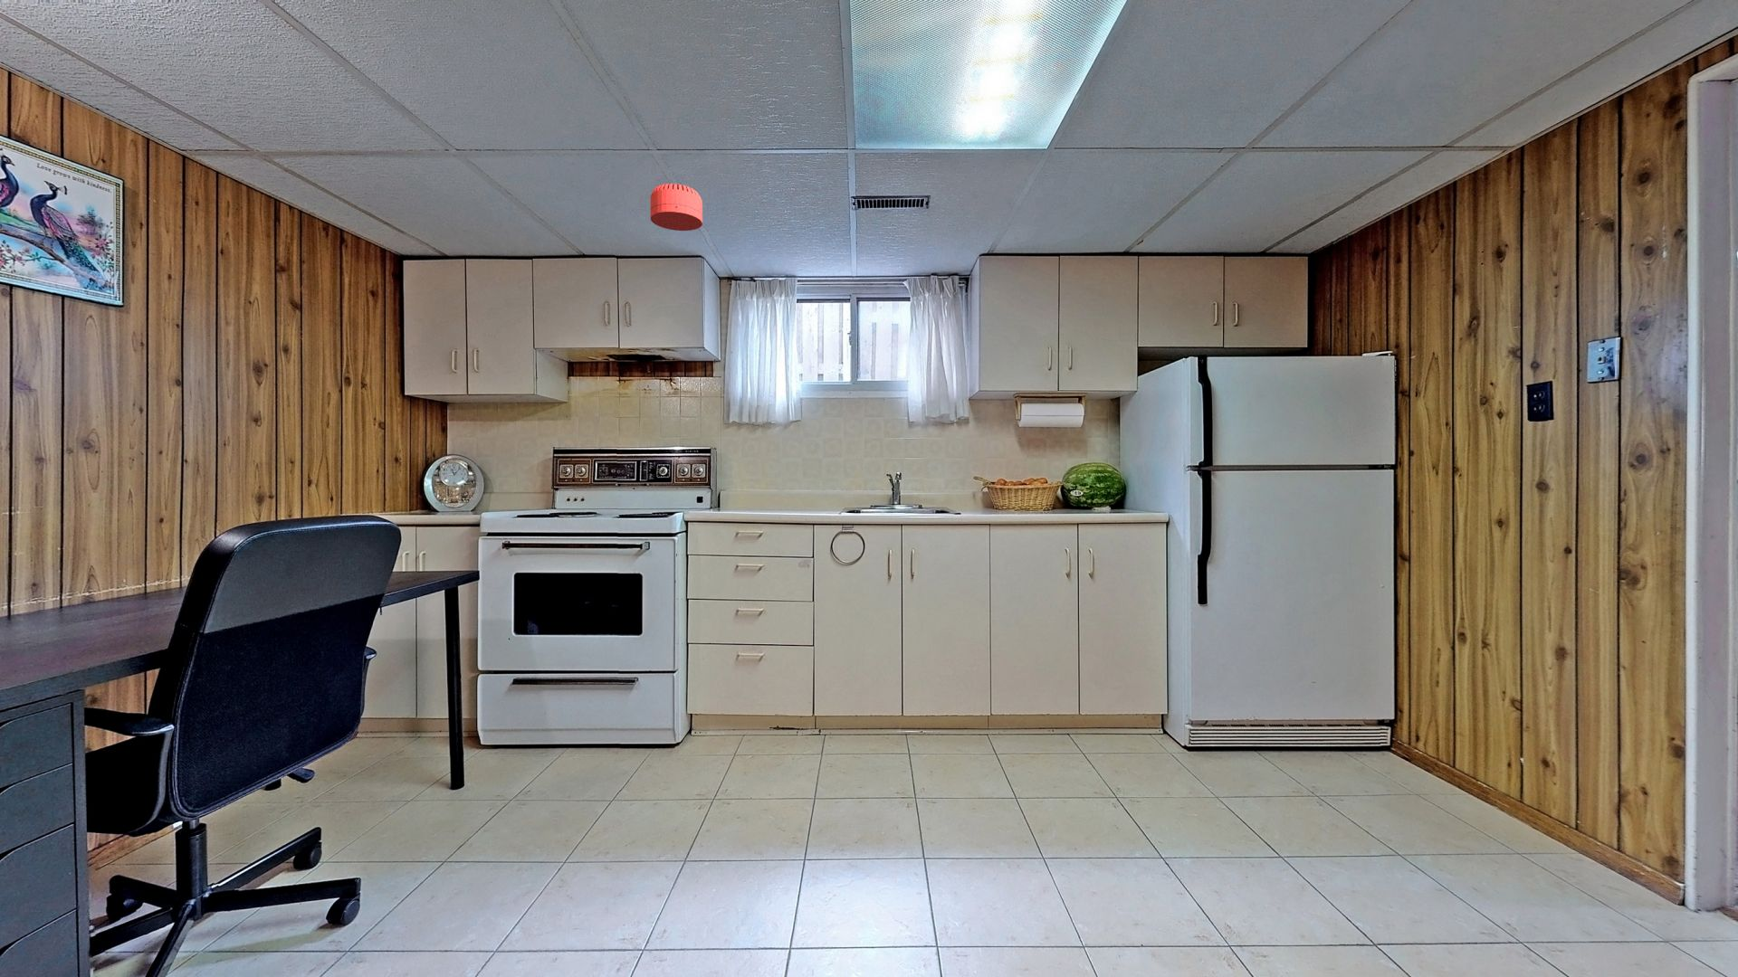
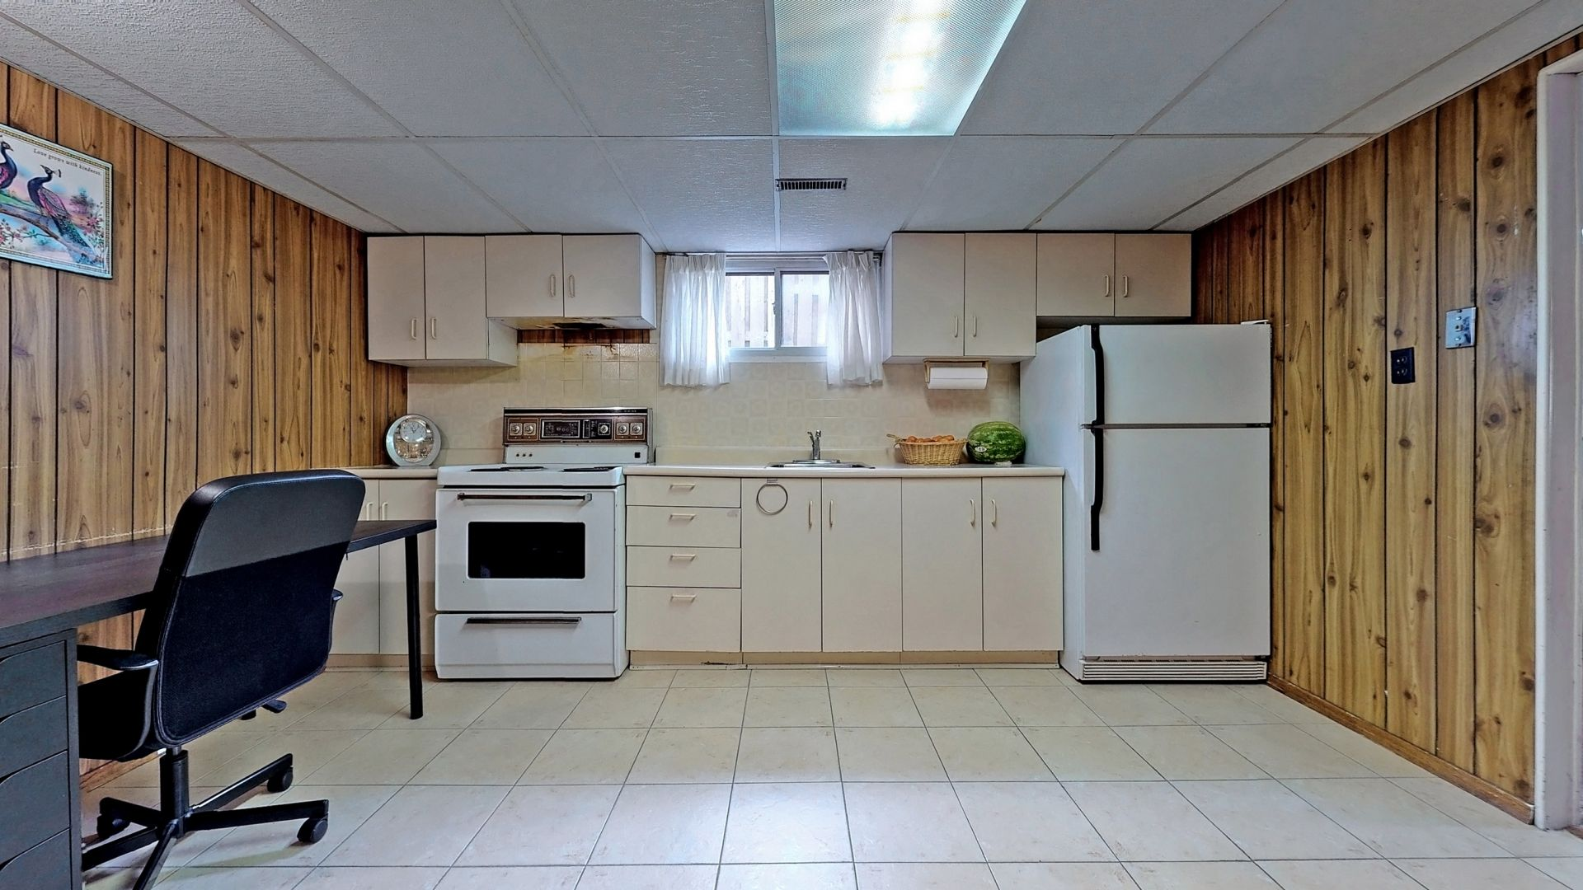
- smoke detector [649,183,703,231]
